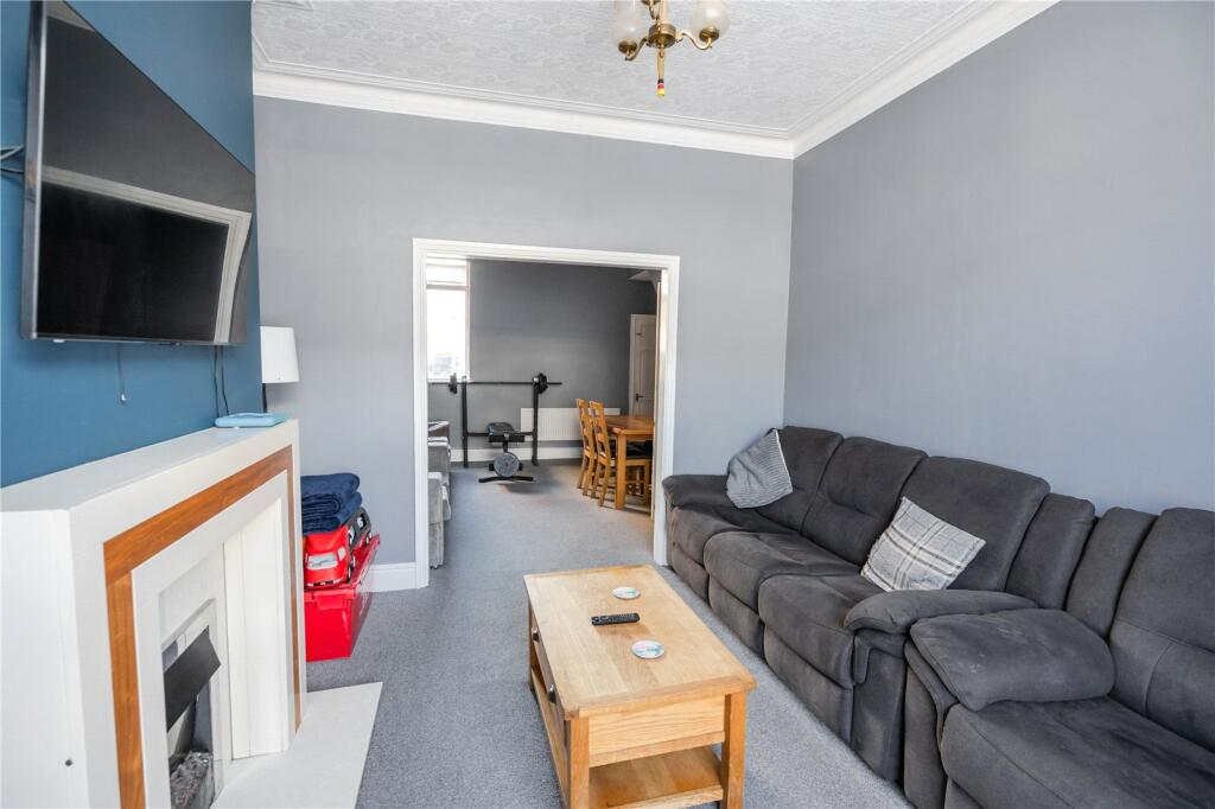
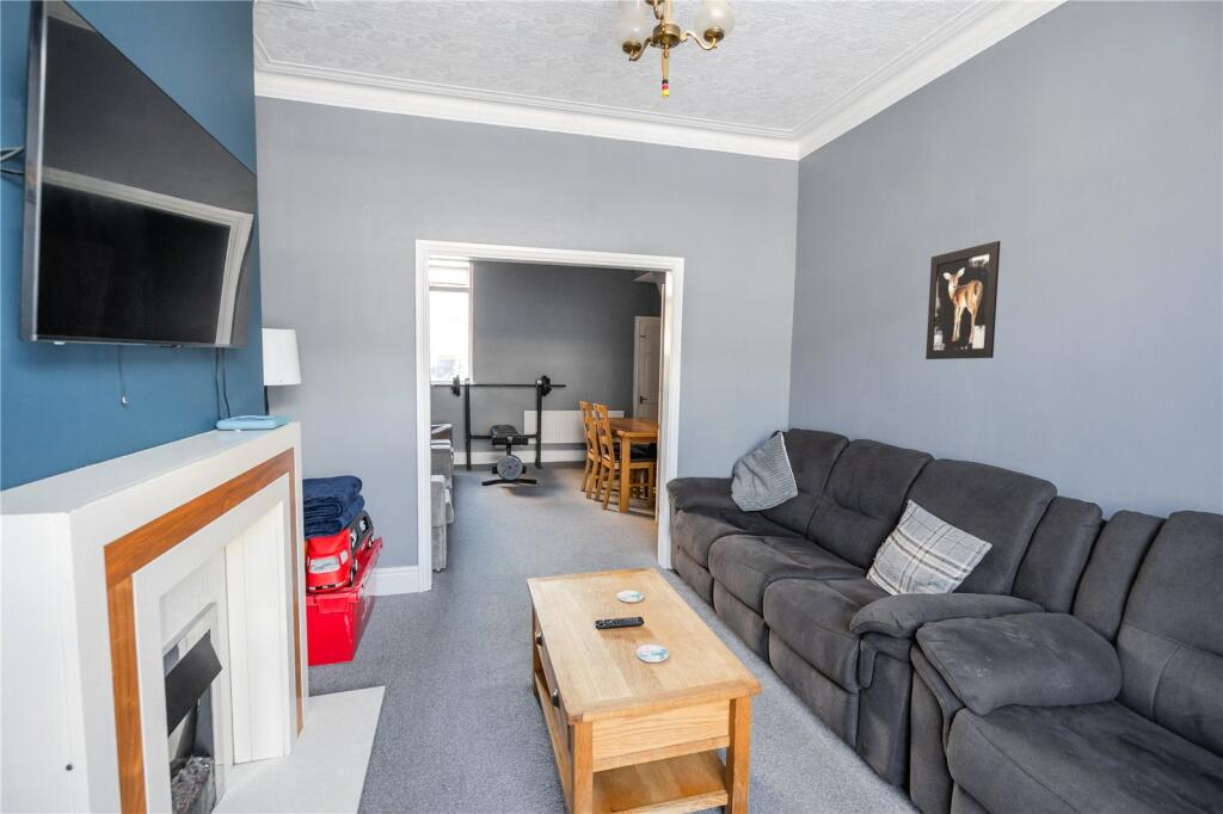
+ wall art [924,240,1002,360]
